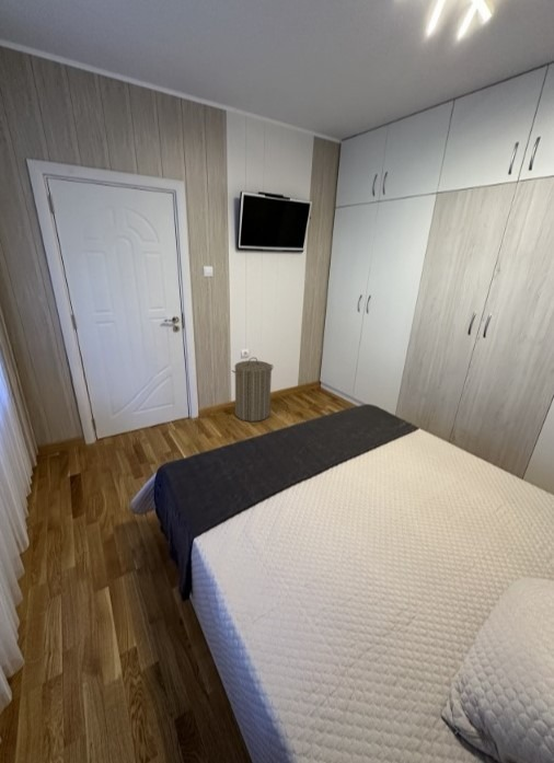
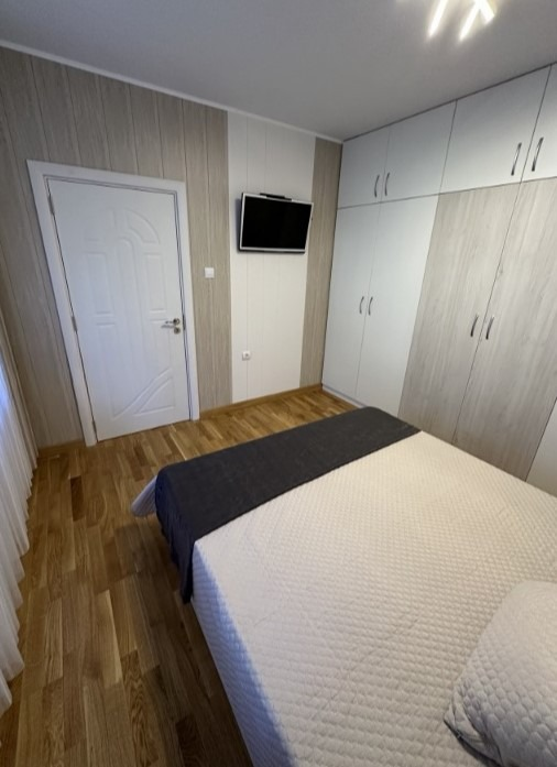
- laundry hamper [231,357,274,423]
